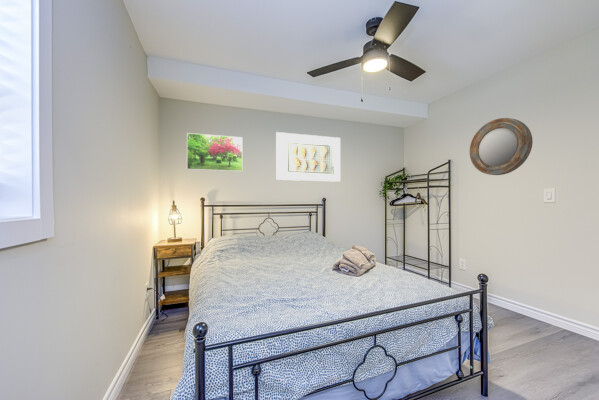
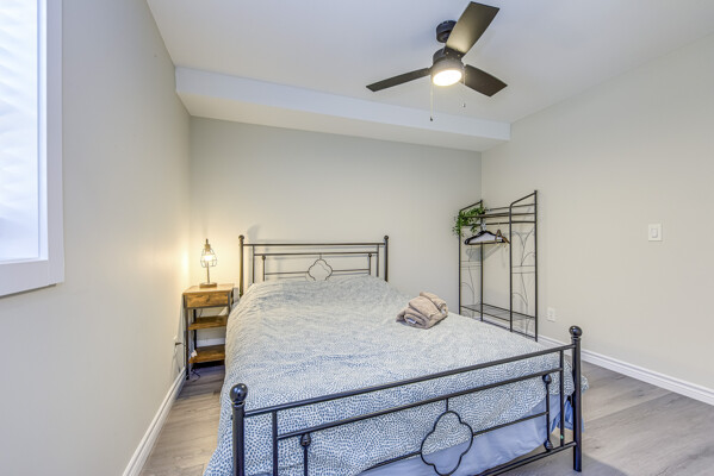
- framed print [275,131,341,183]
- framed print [186,132,243,172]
- home mirror [468,117,534,176]
